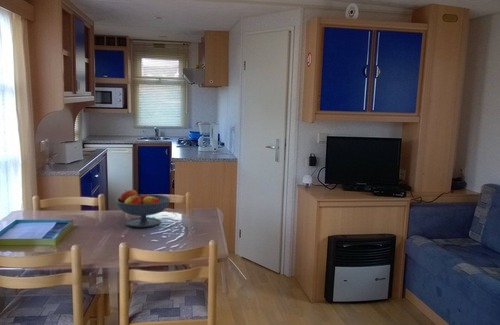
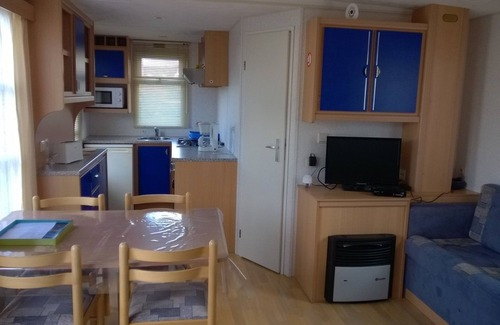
- fruit bowl [115,188,172,228]
